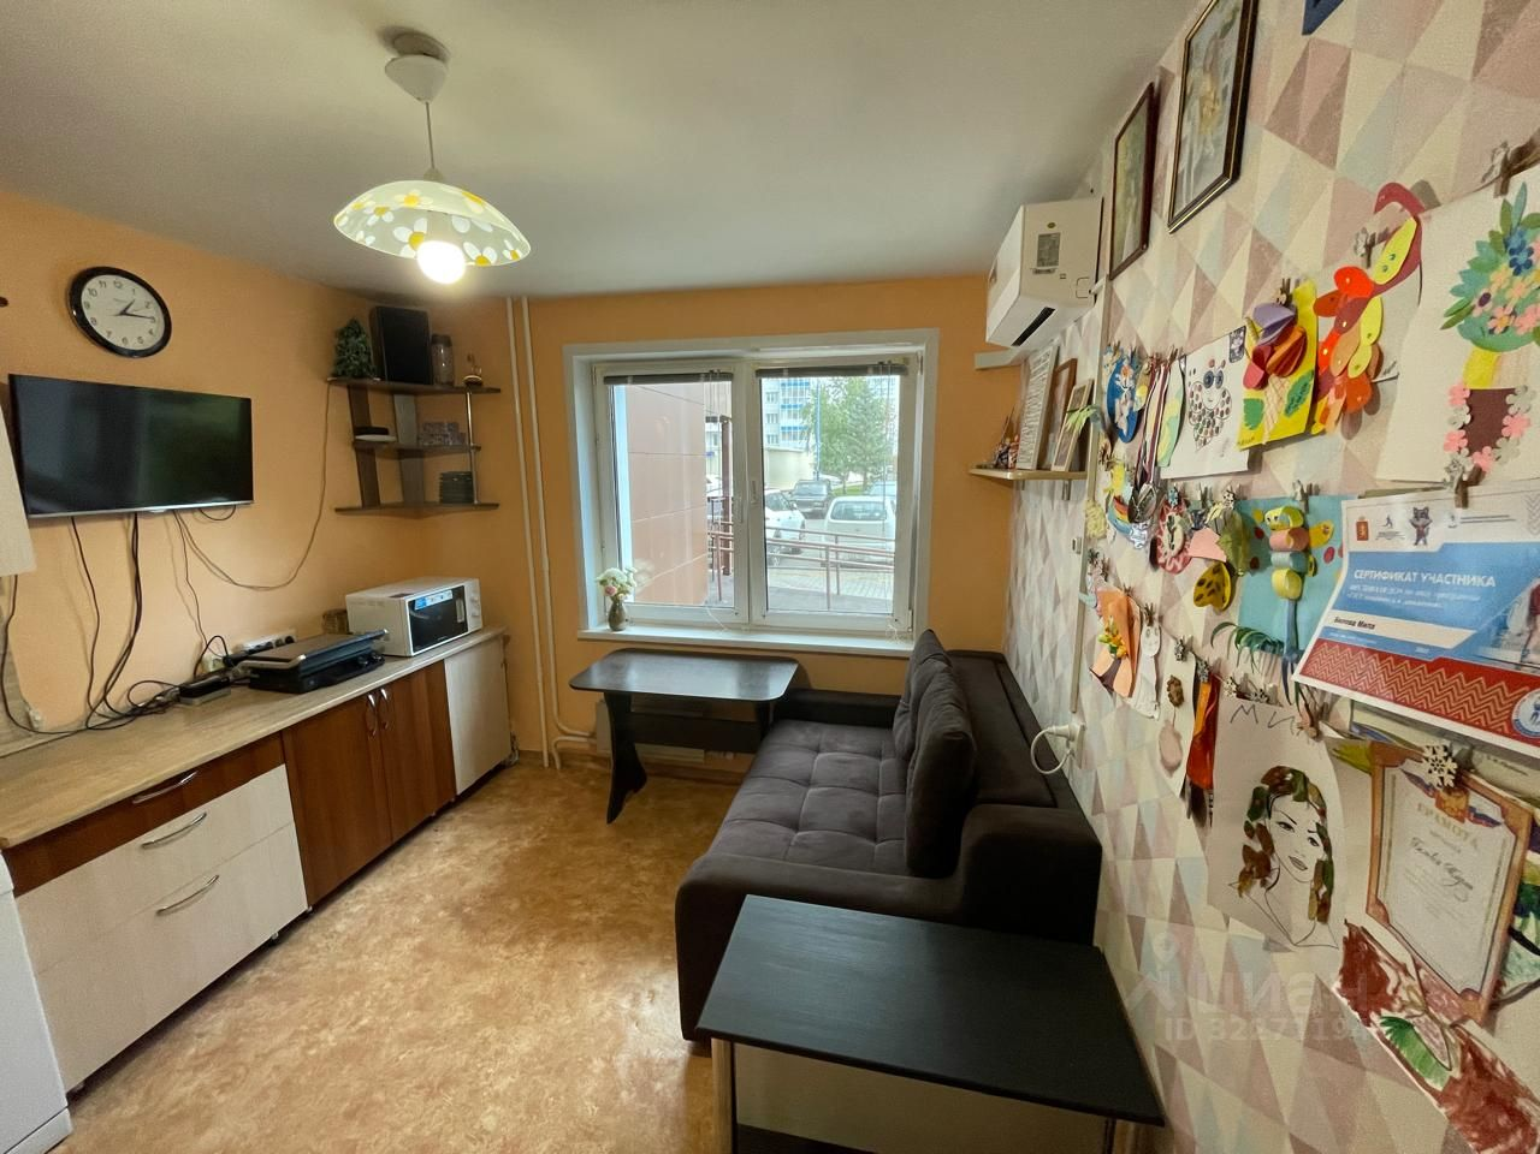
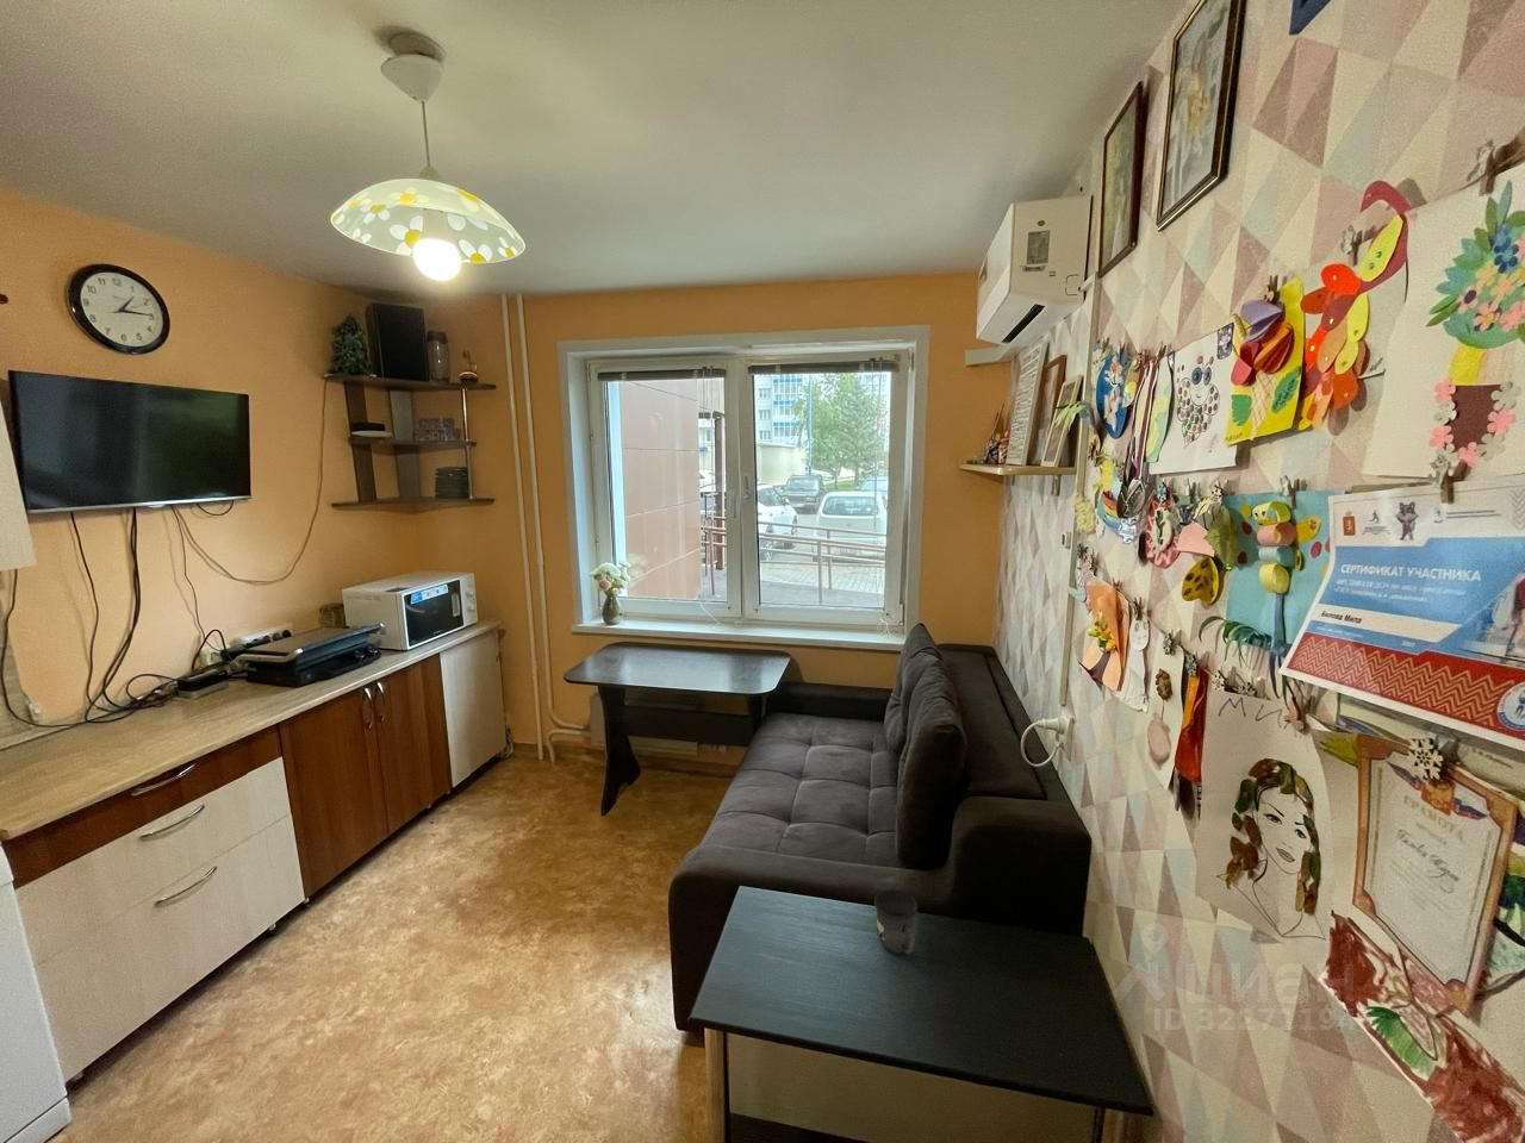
+ mug [873,888,919,956]
